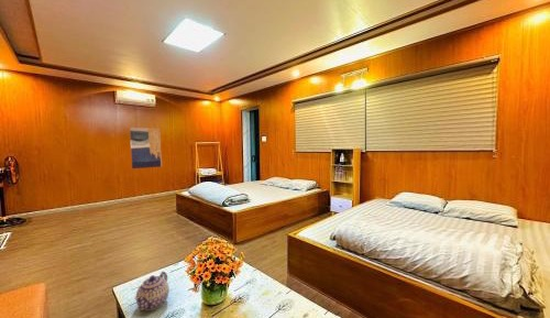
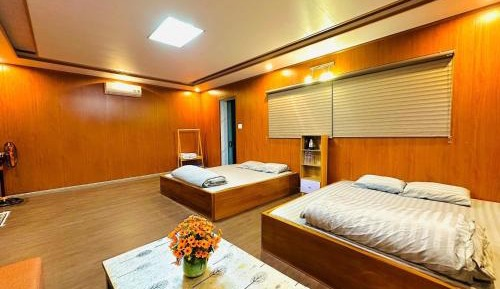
- wall art [129,127,163,169]
- teapot [133,271,170,311]
